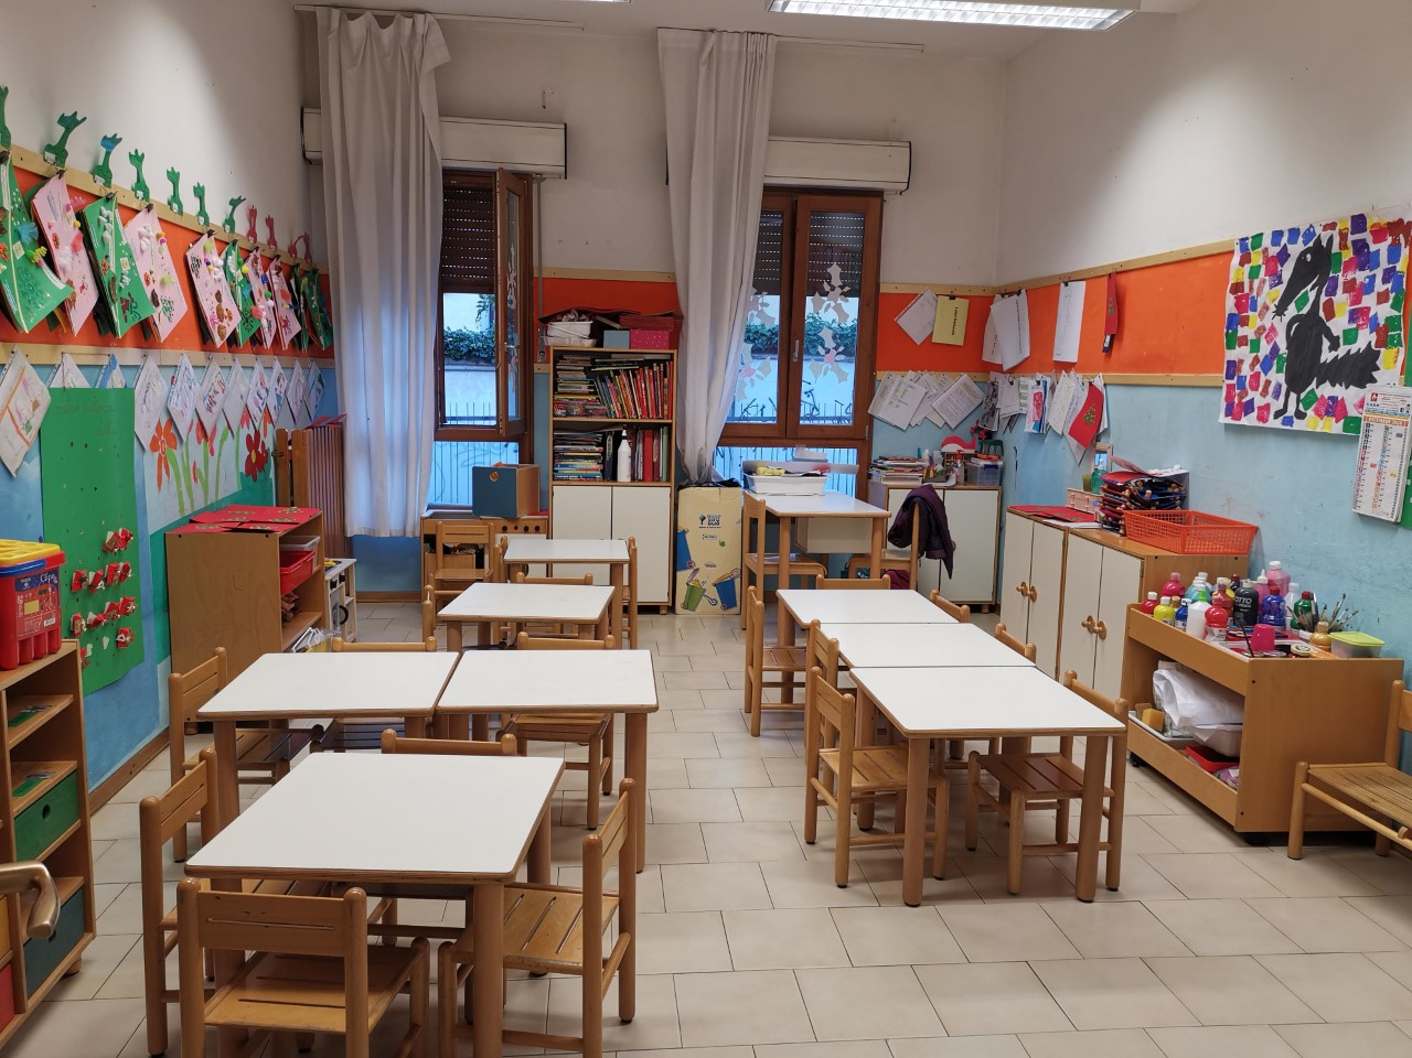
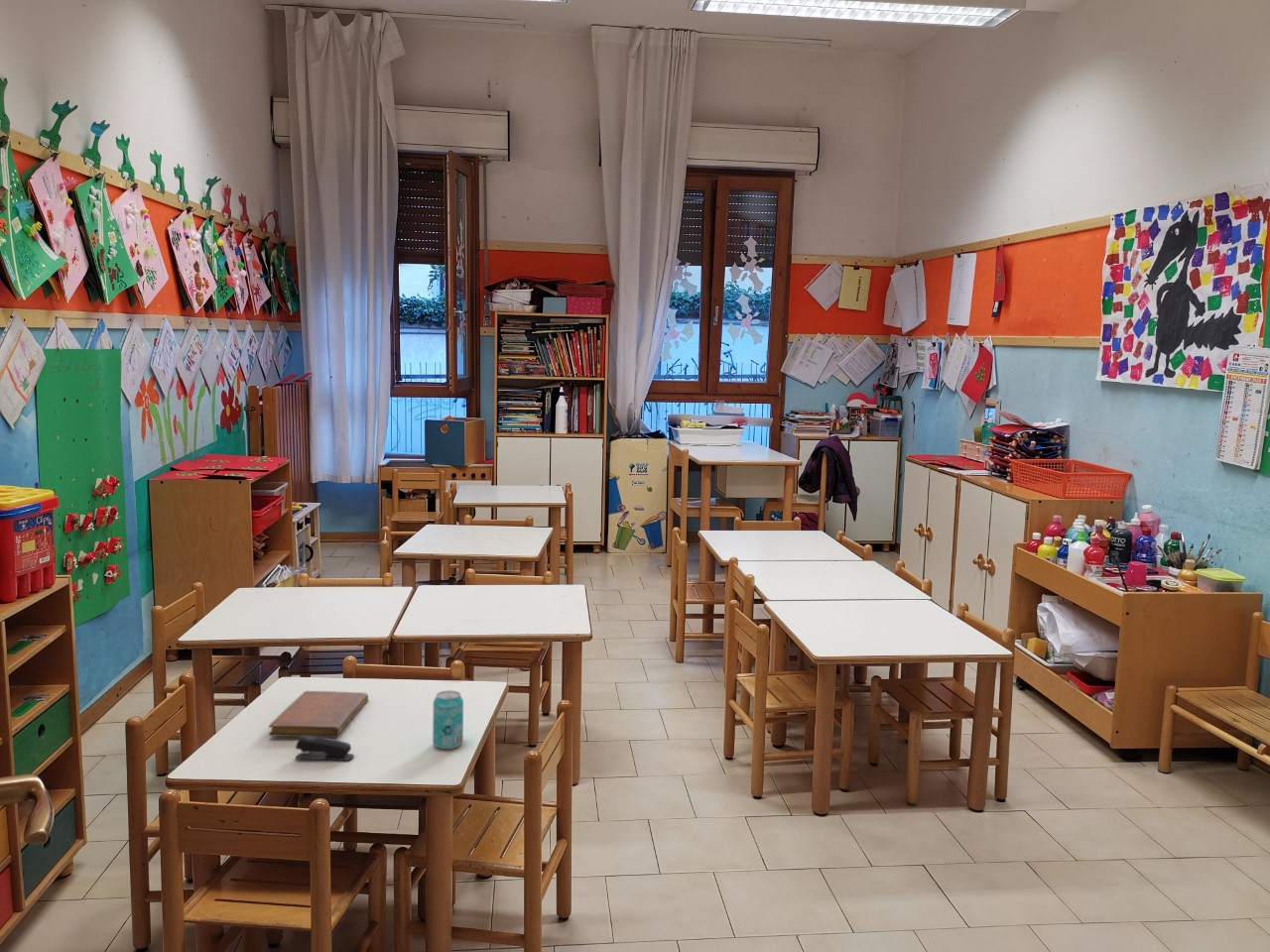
+ beverage can [432,689,464,750]
+ notebook [268,690,369,739]
+ stapler [295,736,355,762]
